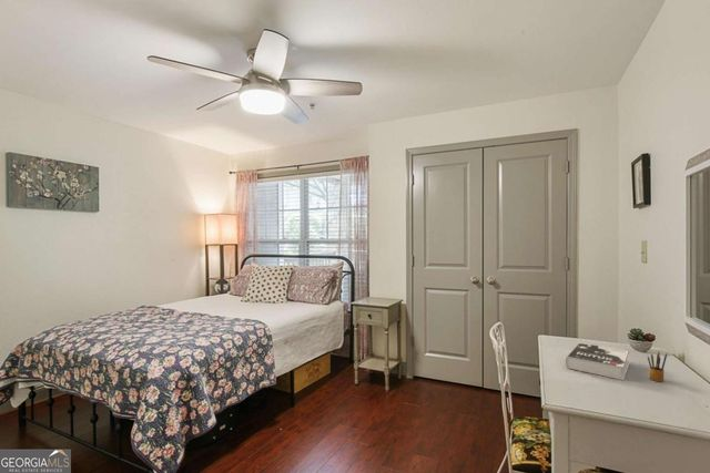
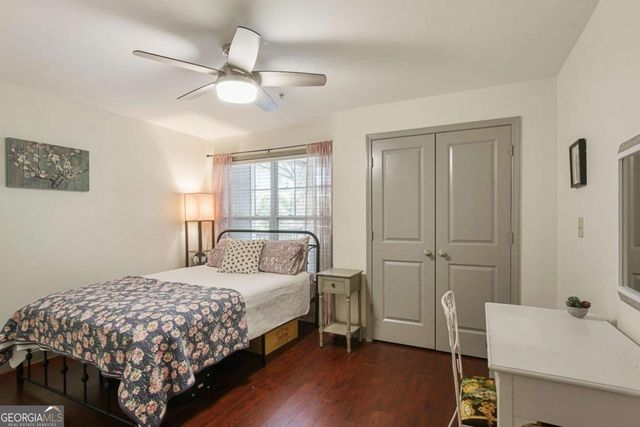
- book [565,342,631,381]
- pencil box [647,351,668,382]
